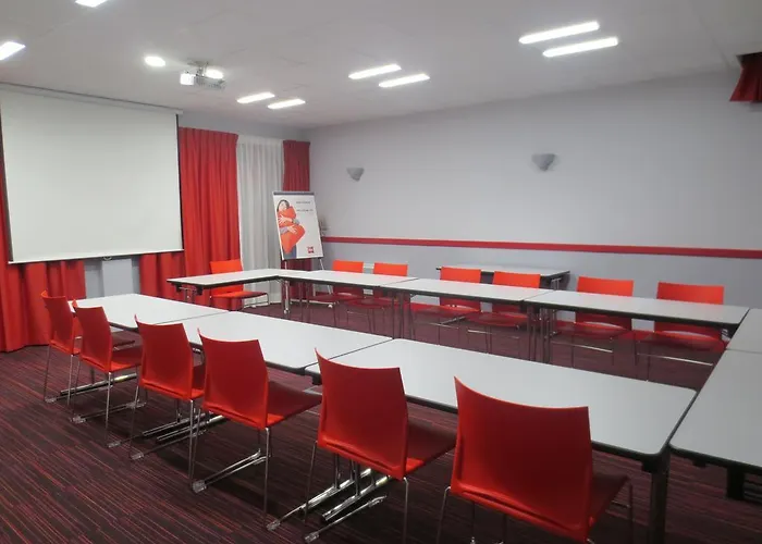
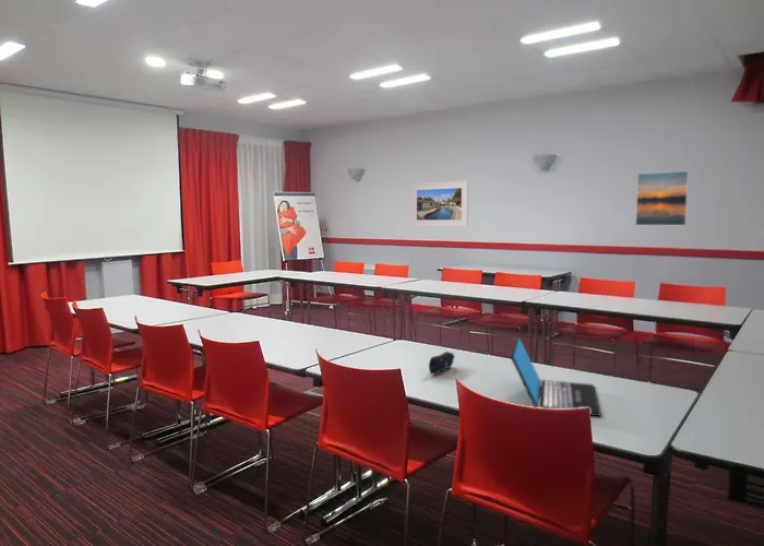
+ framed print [410,180,469,228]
+ laptop [510,335,601,417]
+ pencil case [428,351,456,375]
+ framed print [634,170,690,226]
